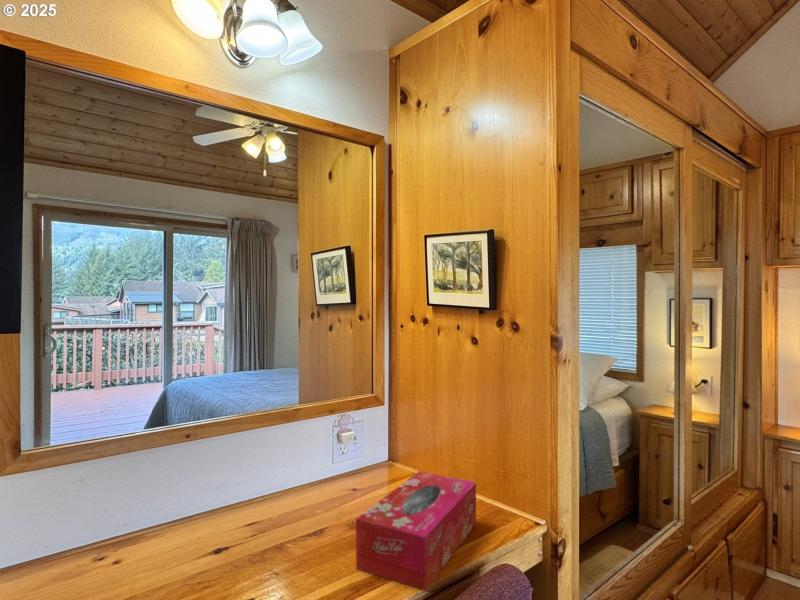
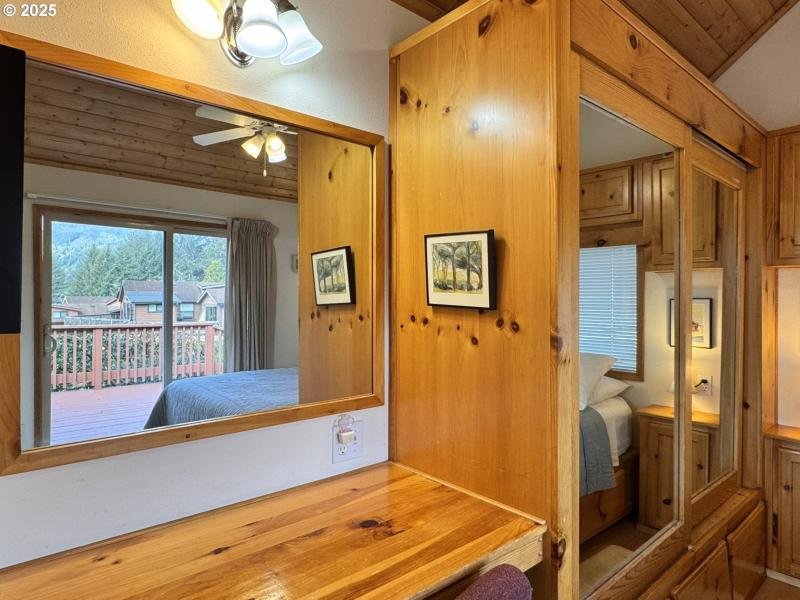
- tissue box [355,470,477,592]
